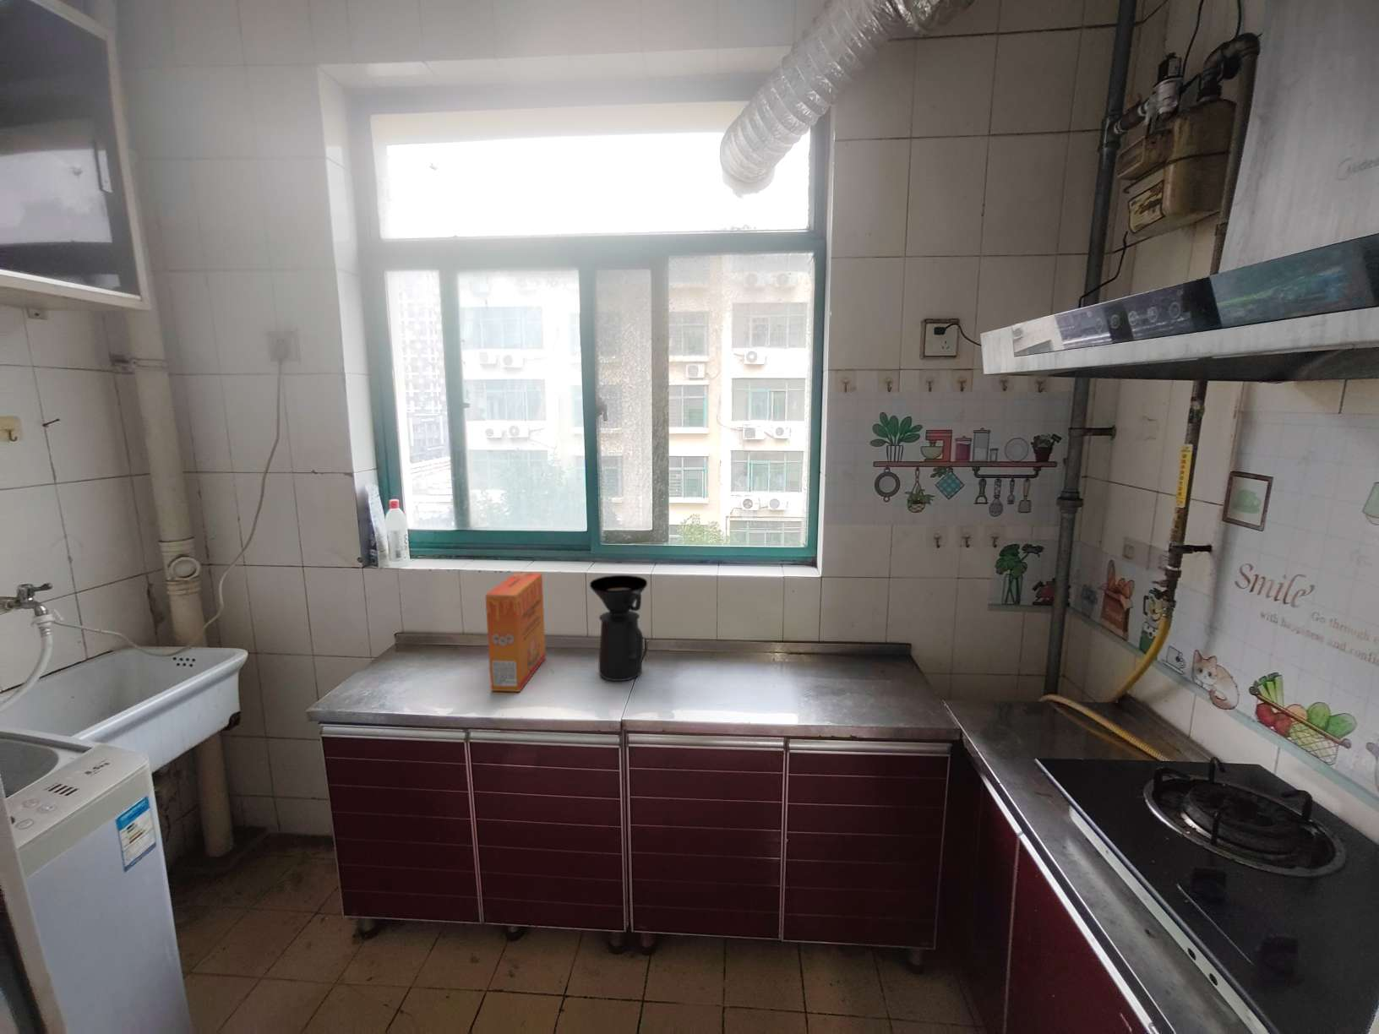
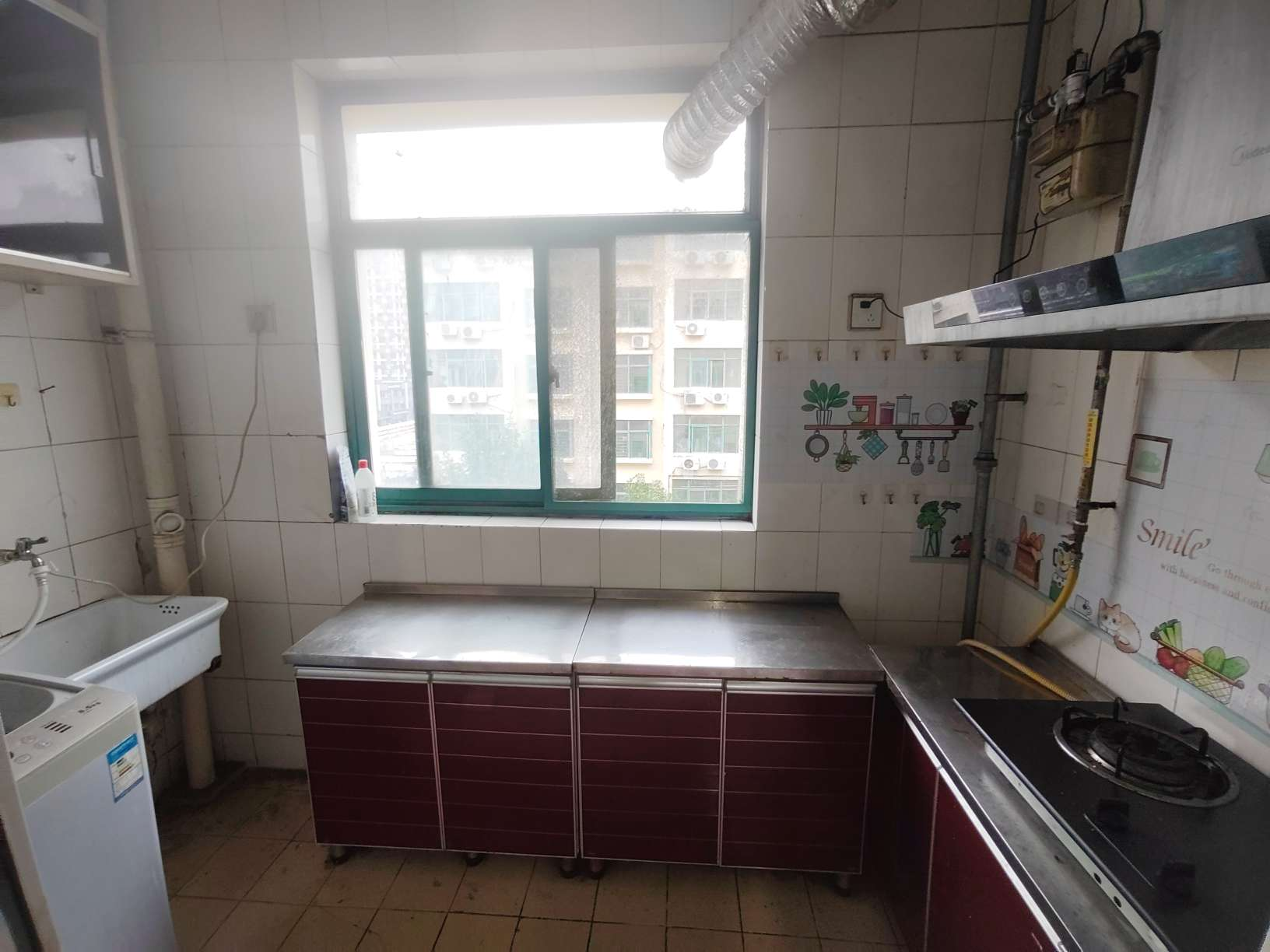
- coffee maker [589,575,648,682]
- cereal box [485,572,546,693]
